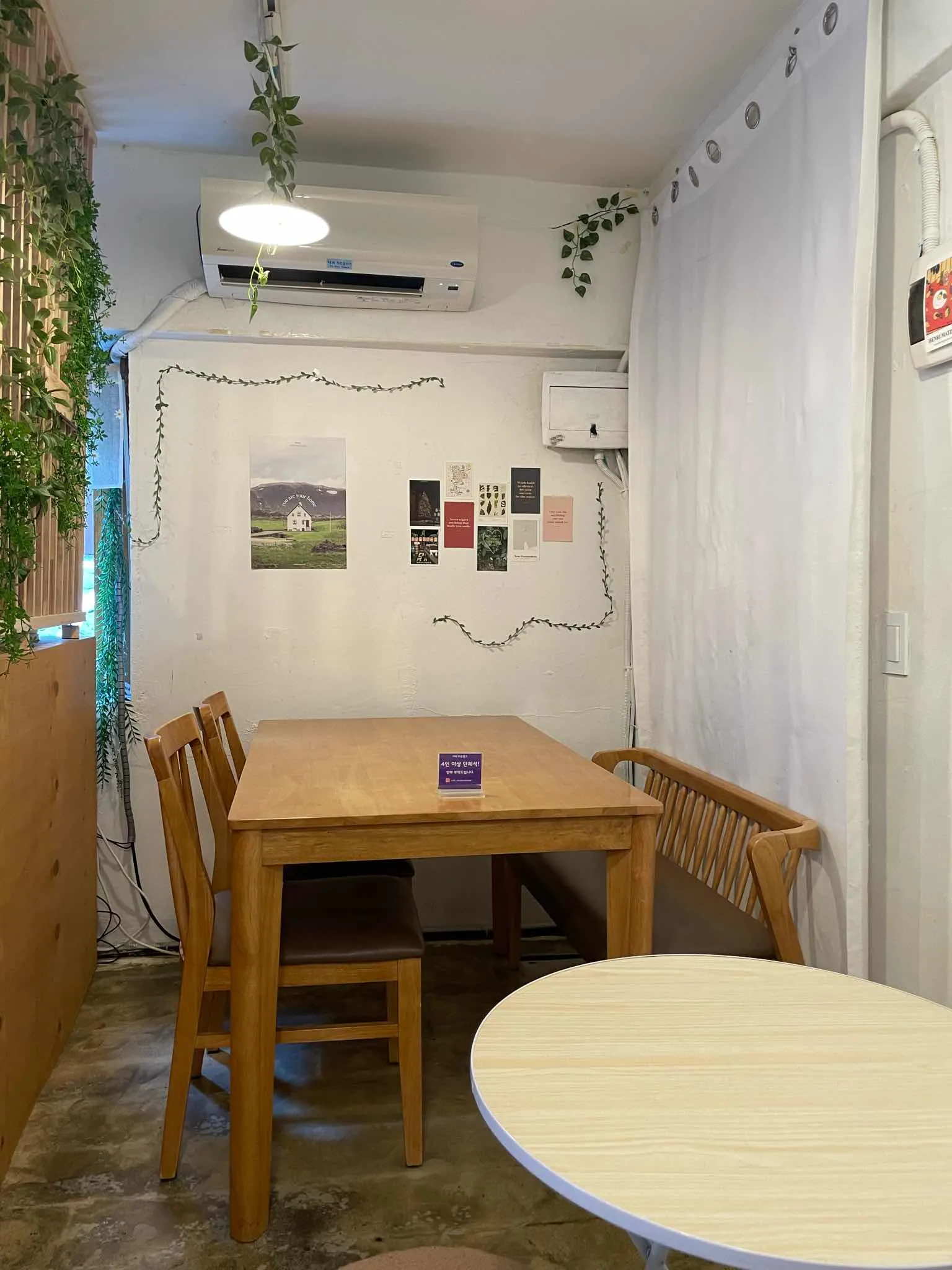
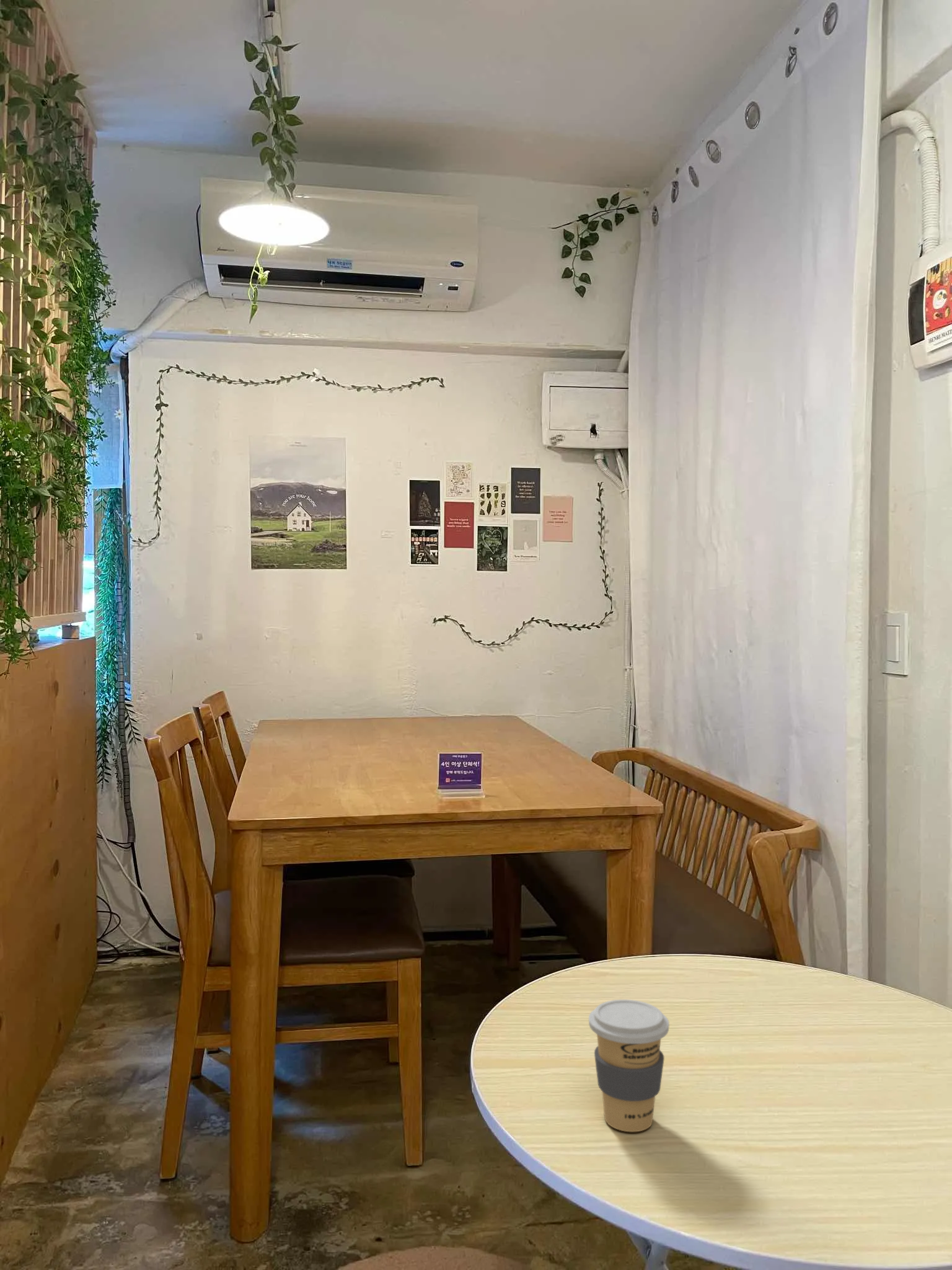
+ coffee cup [588,999,670,1132]
